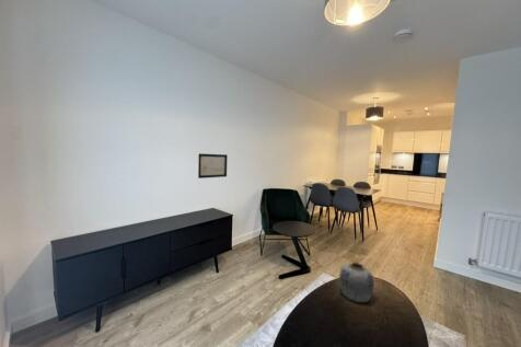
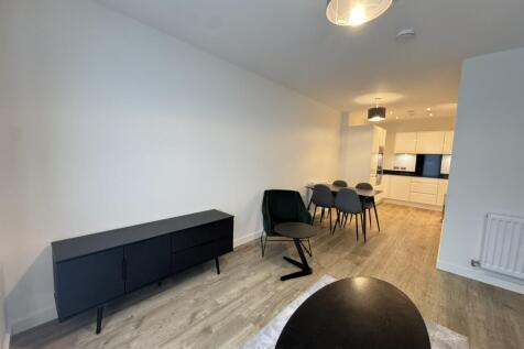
- wall art [197,152,229,180]
- vase [338,262,375,303]
